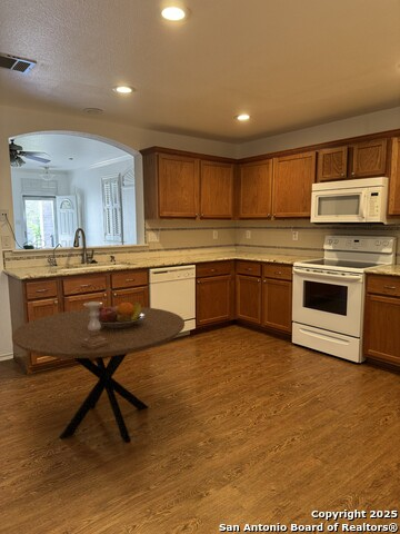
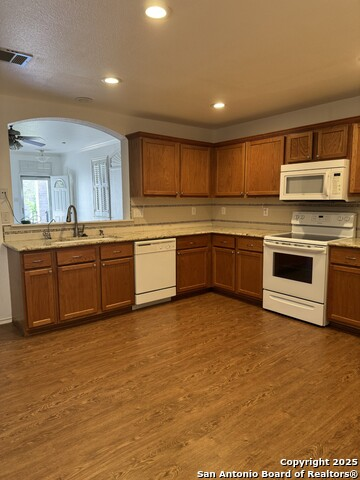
- dining table [11,306,186,444]
- fruit bowl [97,300,146,328]
- candle holder [81,300,109,349]
